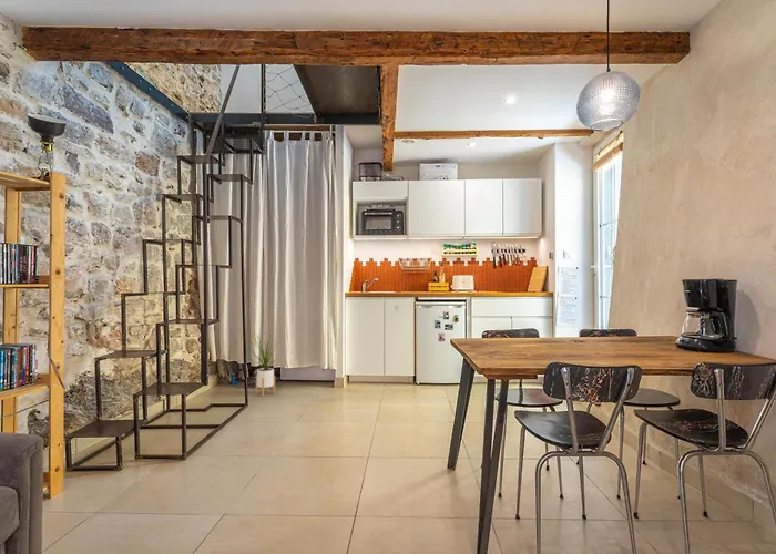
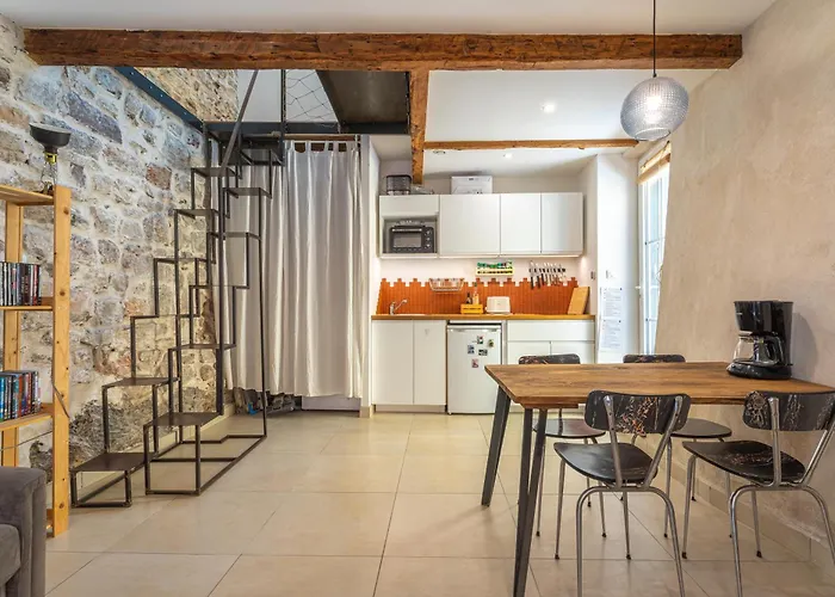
- house plant [249,330,280,398]
